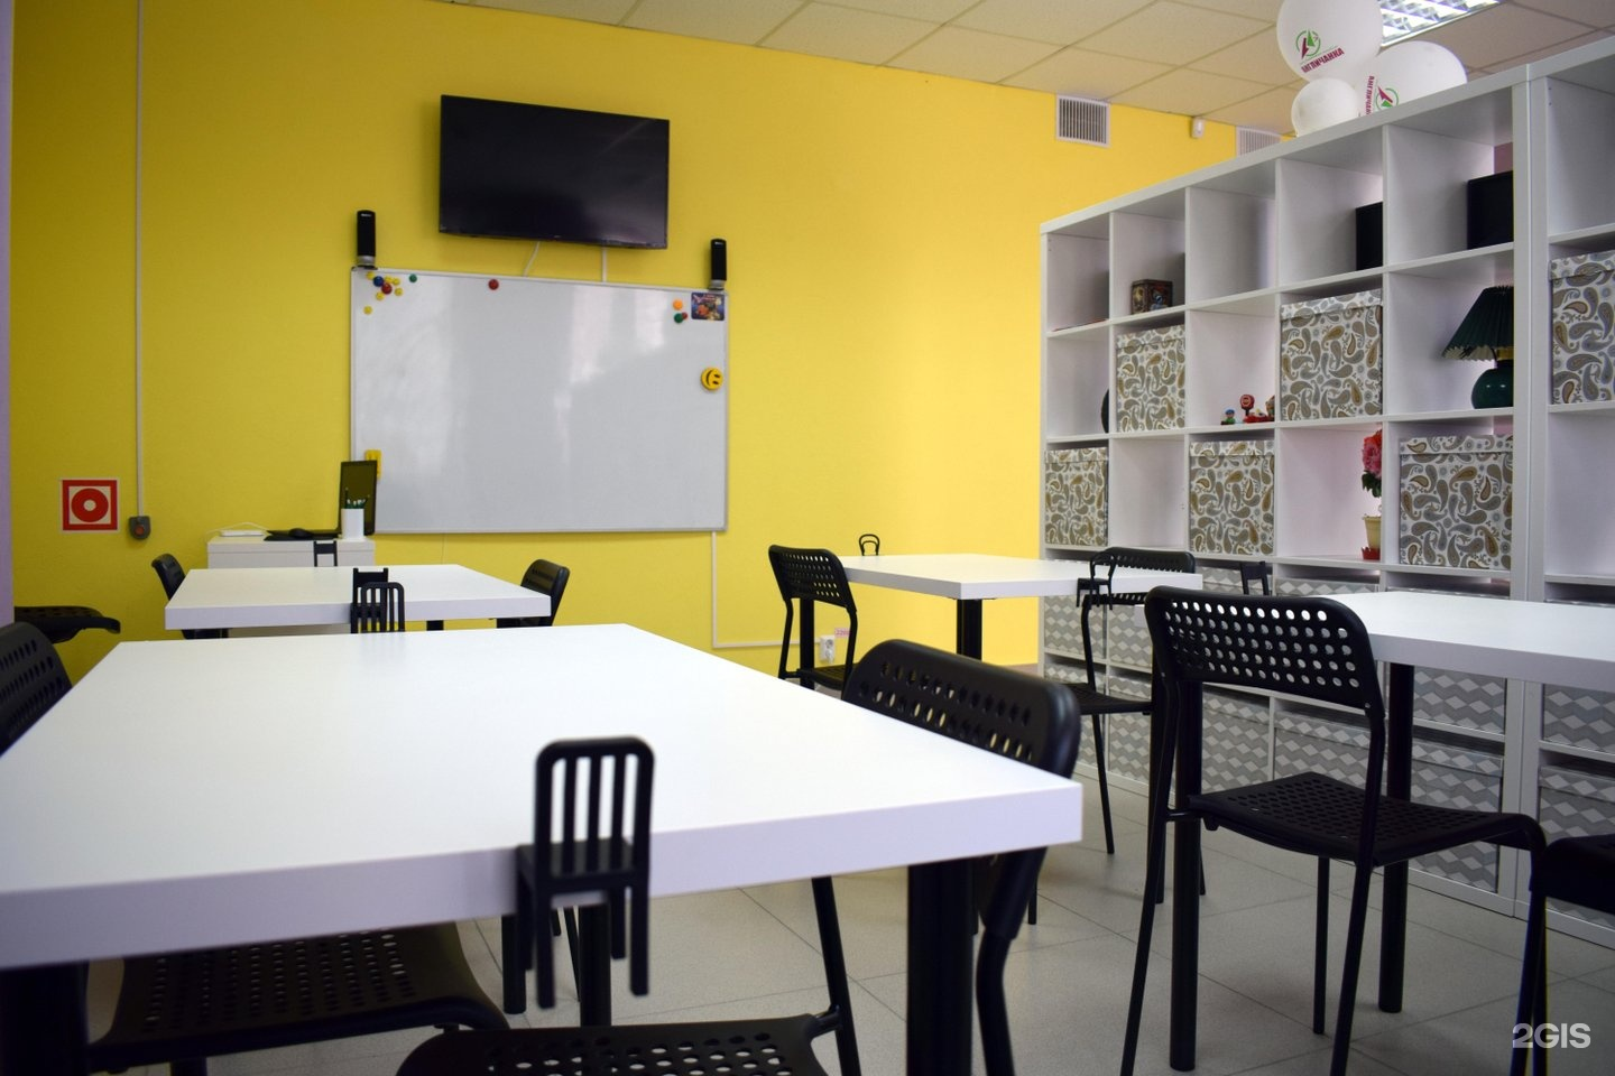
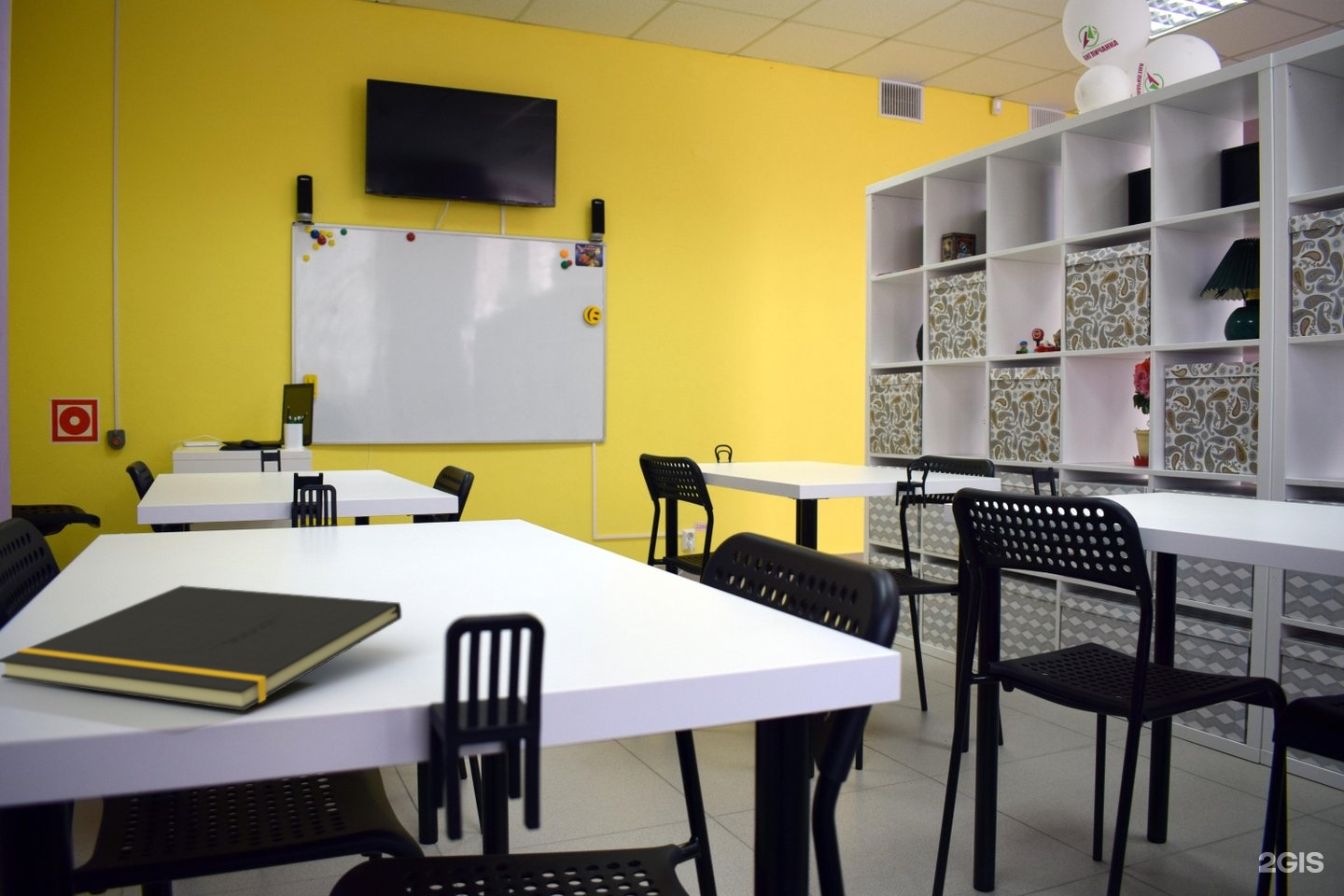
+ notepad [0,584,402,712]
